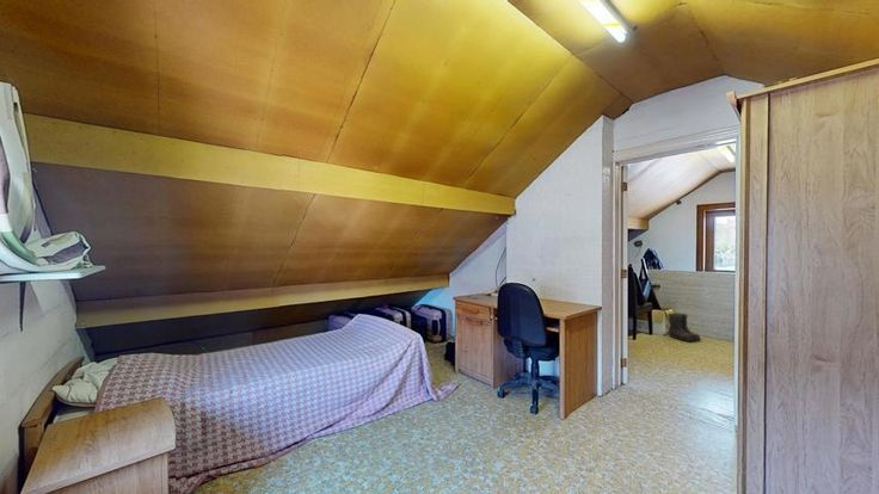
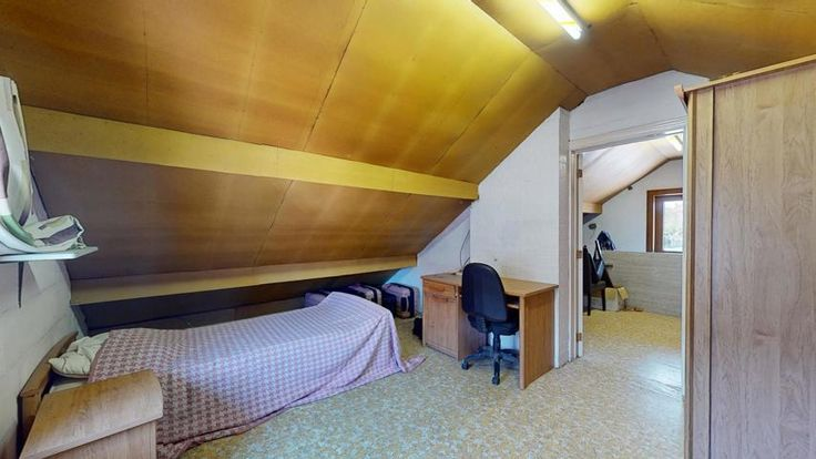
- boots [666,311,702,342]
